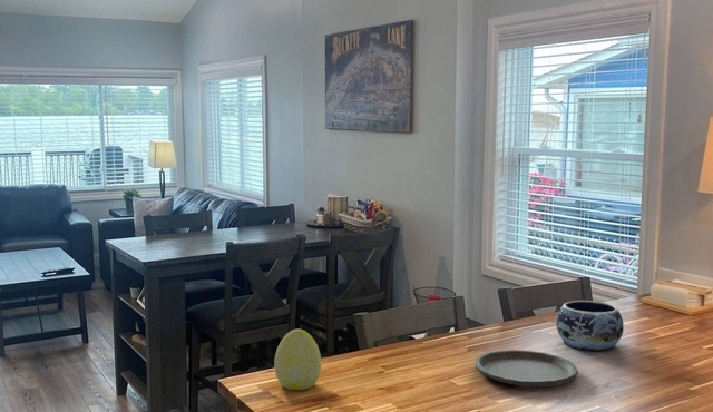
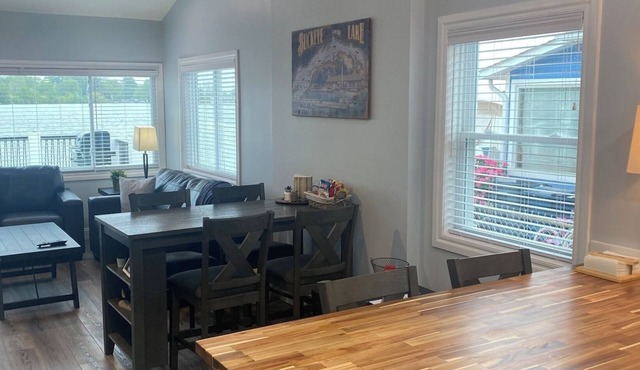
- decorative bowl [555,300,625,352]
- decorative egg [273,328,322,391]
- plate [473,349,579,388]
